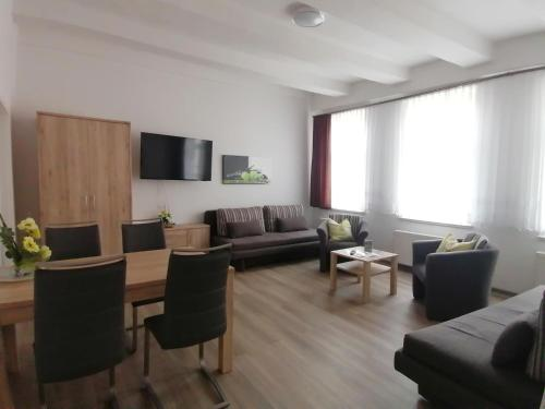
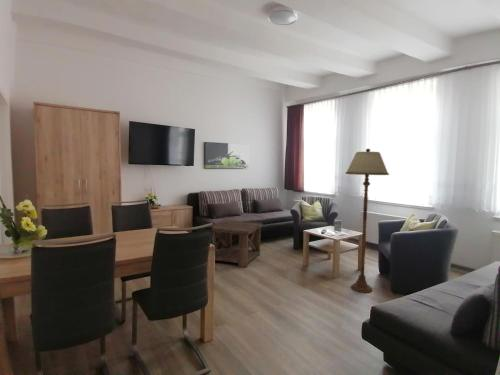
+ floor lamp [345,148,390,294]
+ side table [211,219,263,268]
